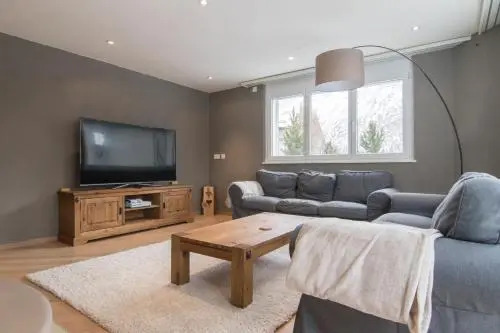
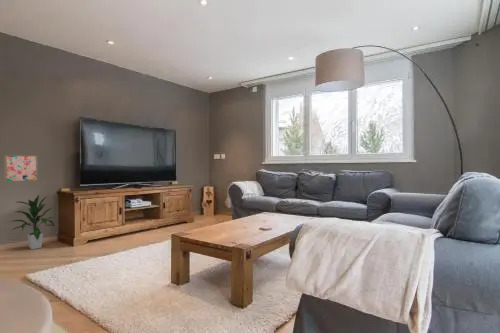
+ indoor plant [9,194,57,250]
+ wall art [3,154,39,183]
